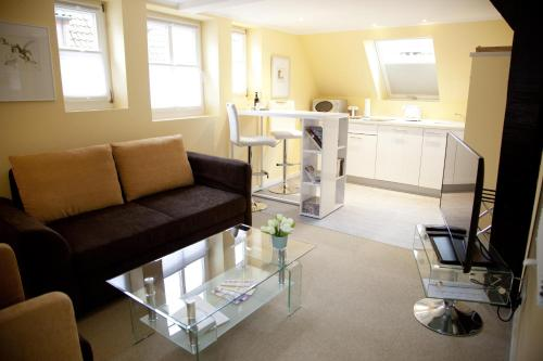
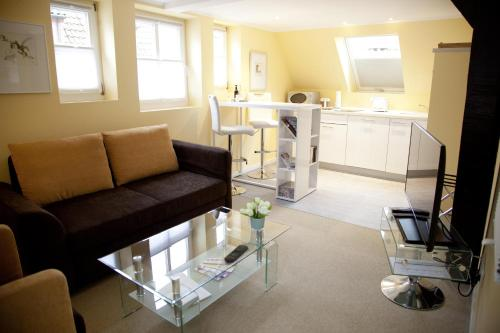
+ remote control [223,244,249,263]
